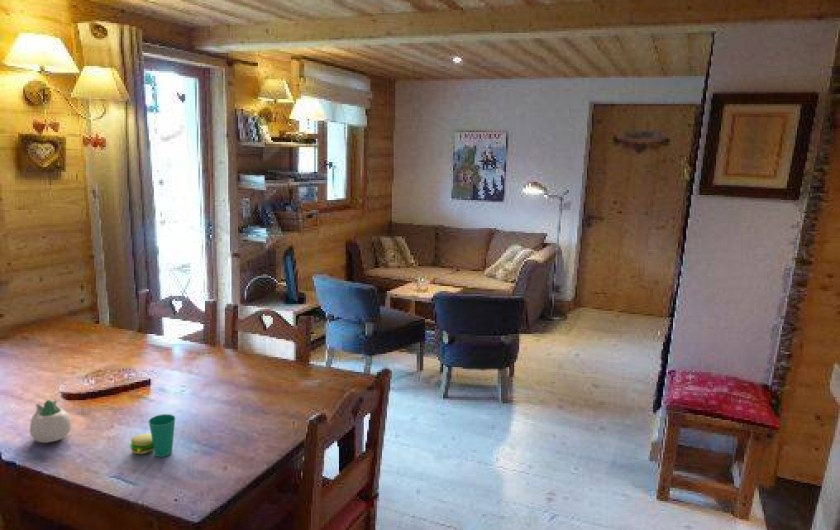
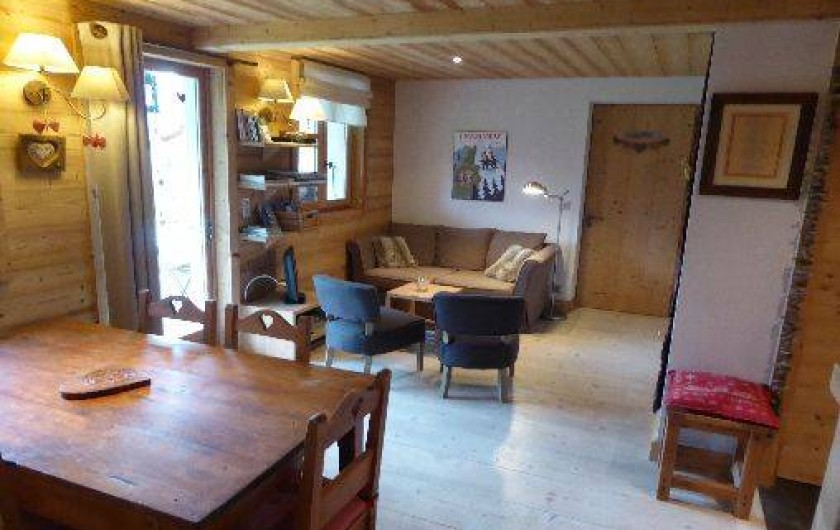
- succulent planter [29,399,72,444]
- cup [129,413,176,458]
